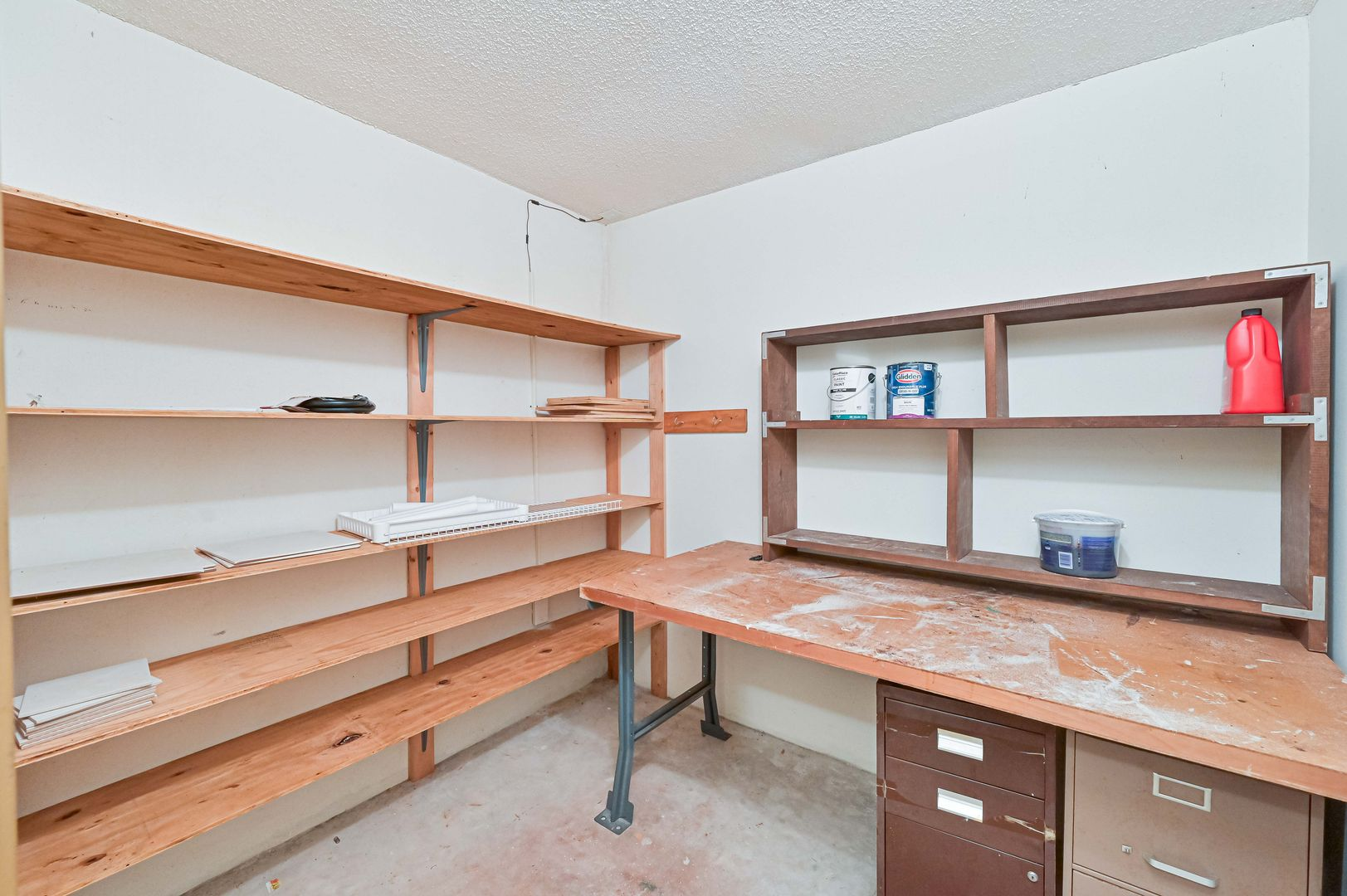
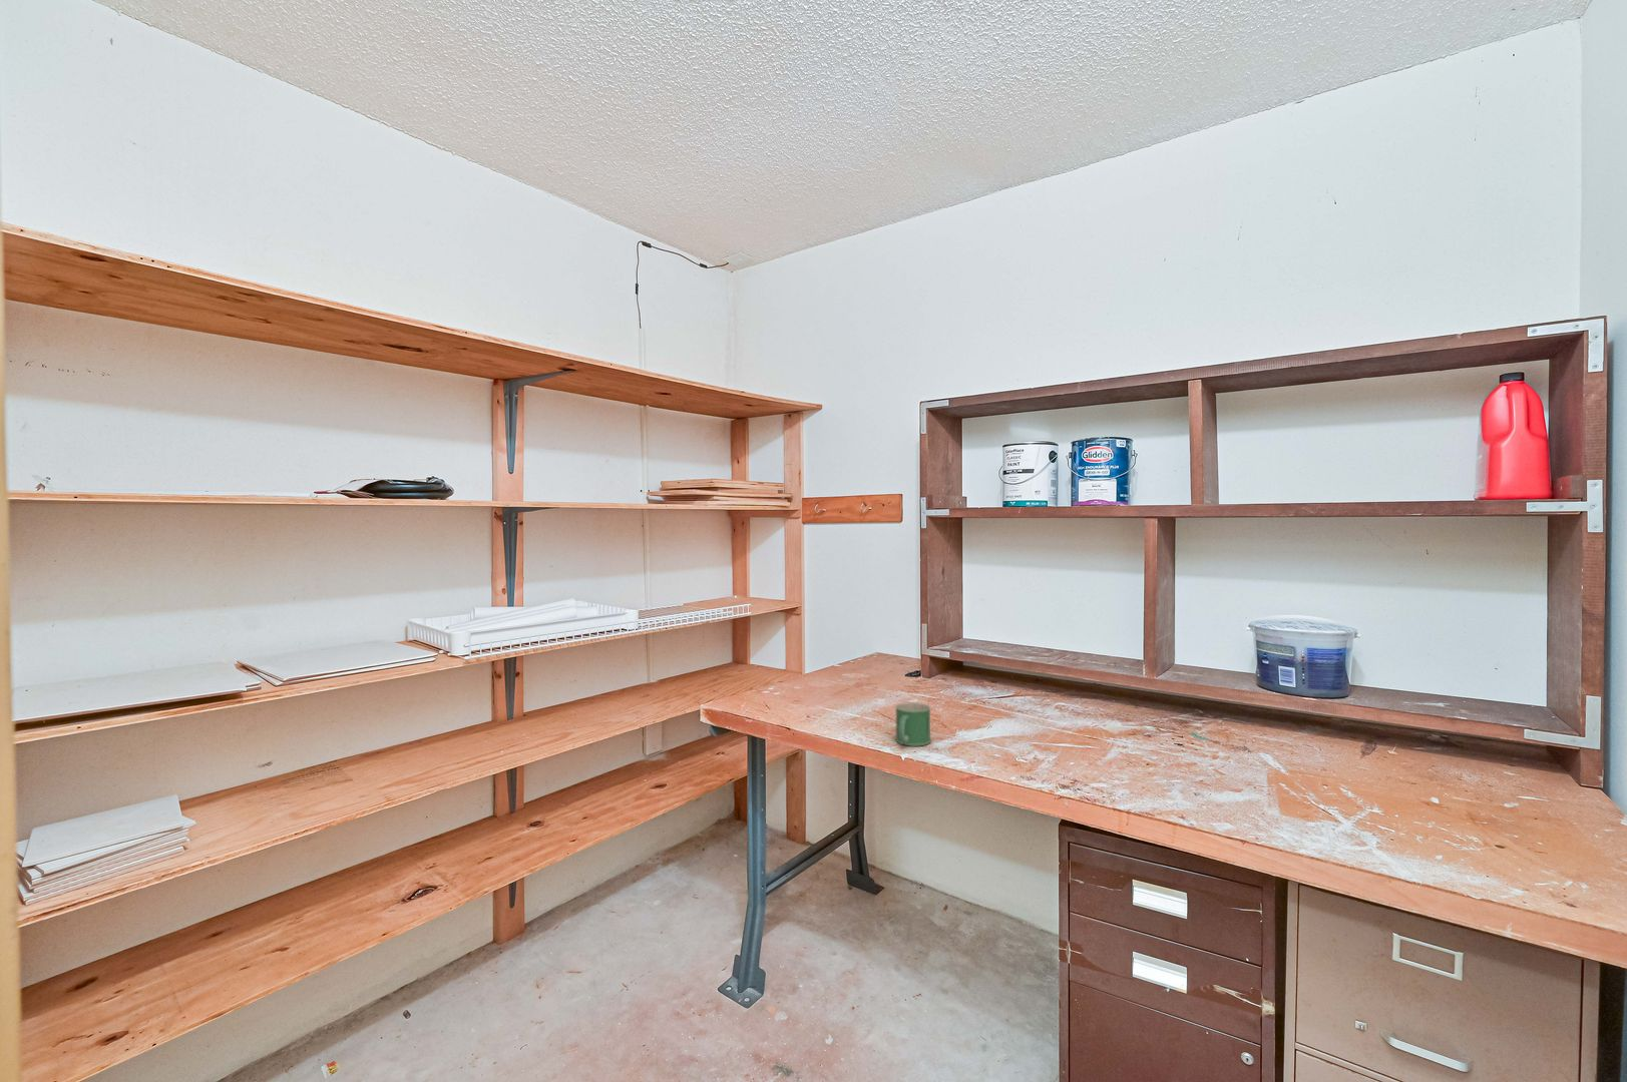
+ mug [894,702,932,746]
